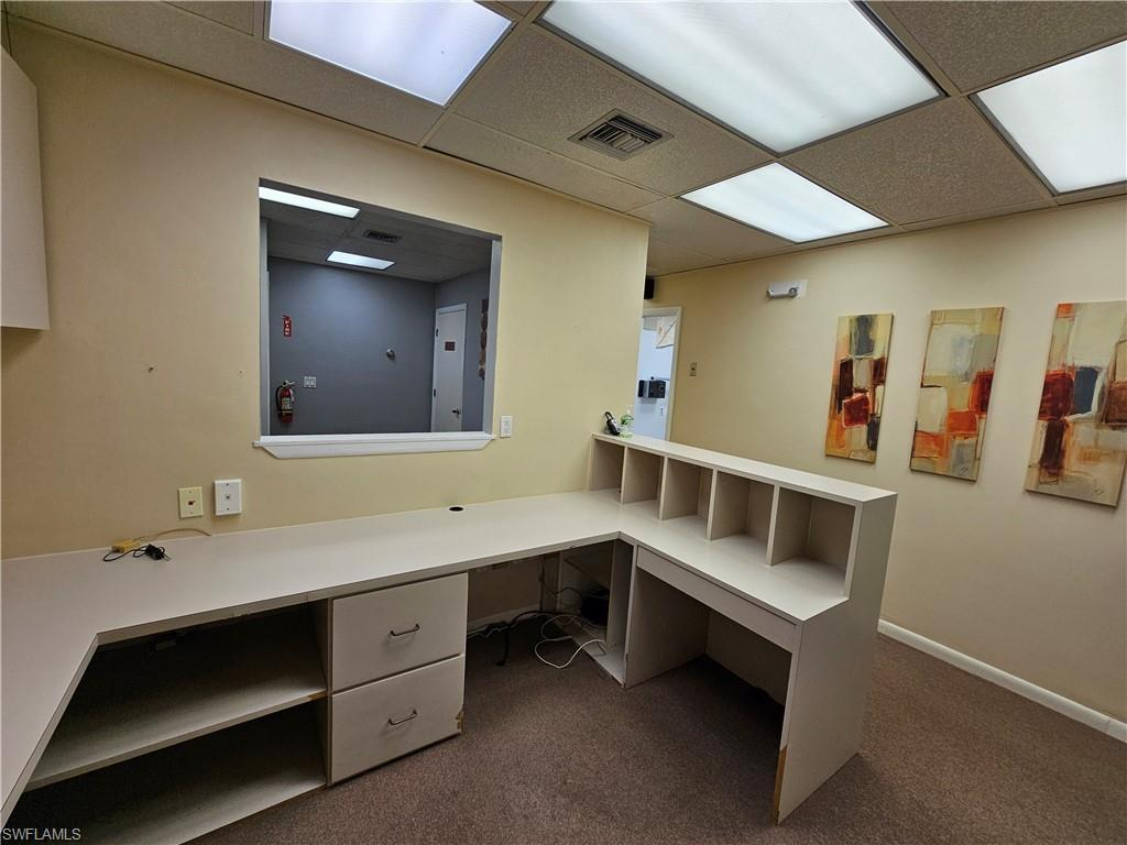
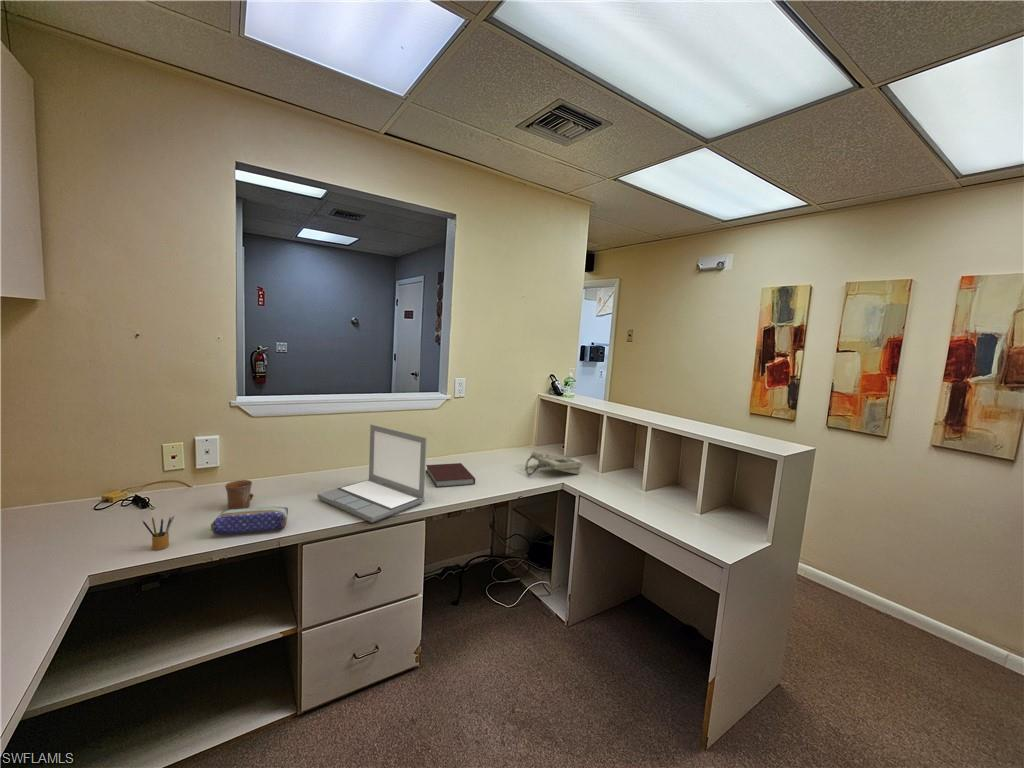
+ mug [224,479,255,510]
+ telephone [524,450,584,477]
+ pencil case [210,506,289,535]
+ laptop [316,424,427,524]
+ notebook [425,462,476,488]
+ pencil box [141,515,175,551]
